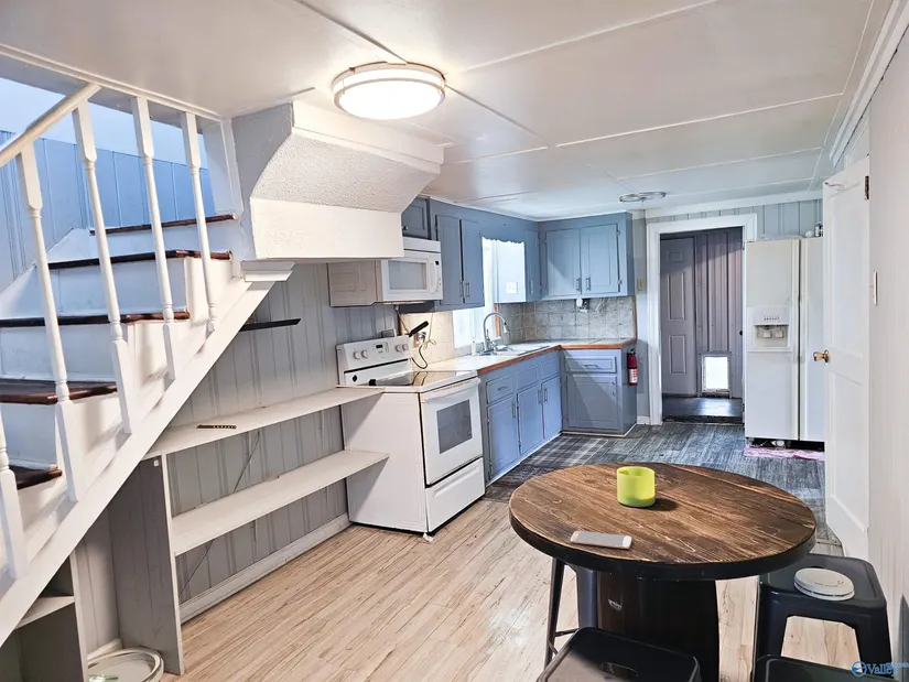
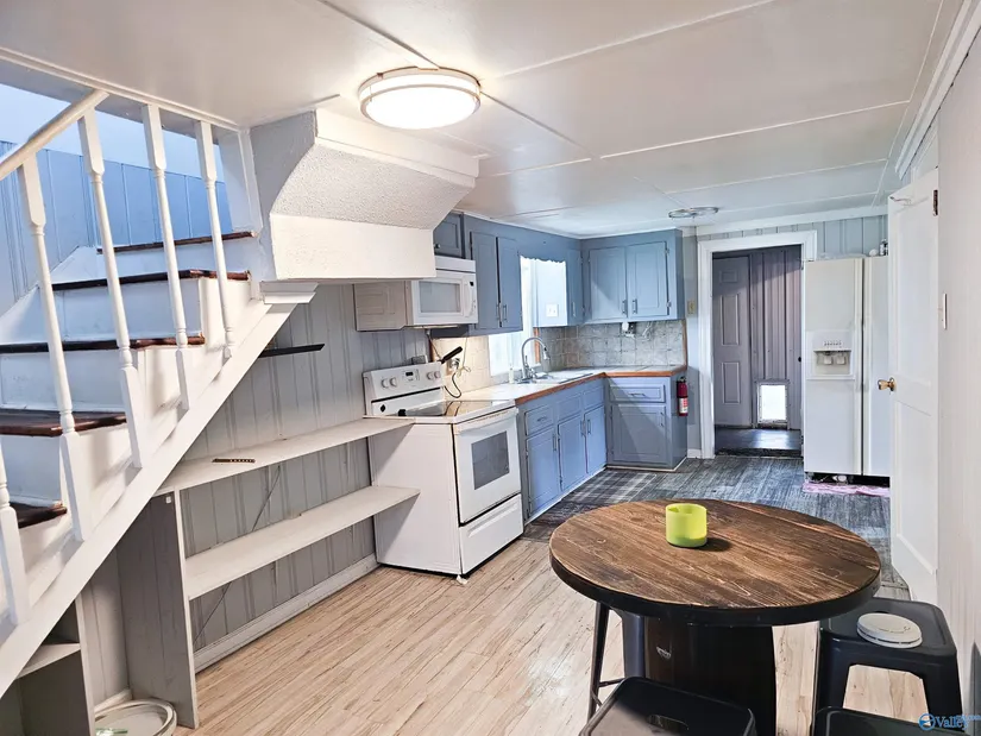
- smartphone [570,530,632,550]
